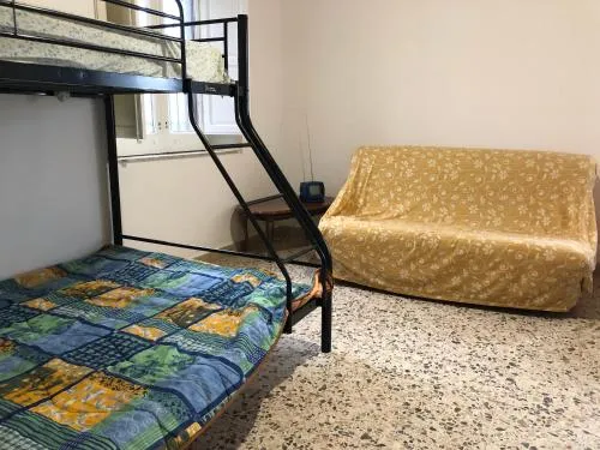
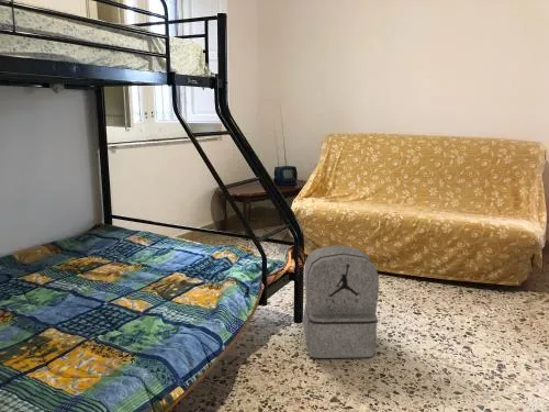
+ backpack [302,244,380,359]
